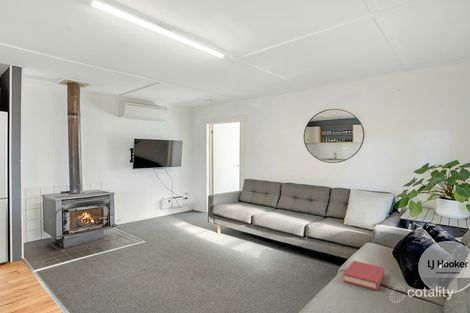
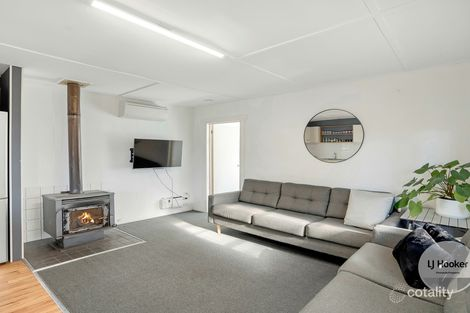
- hardback book [343,260,385,291]
